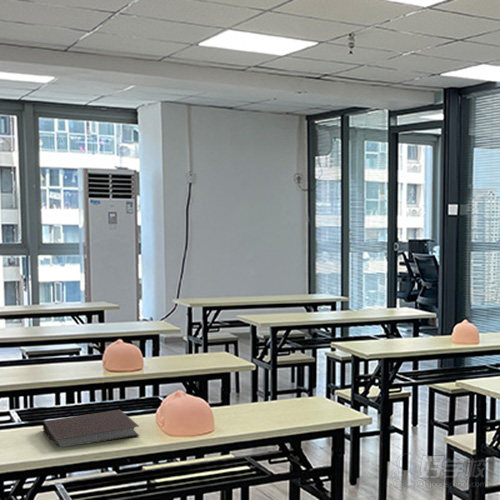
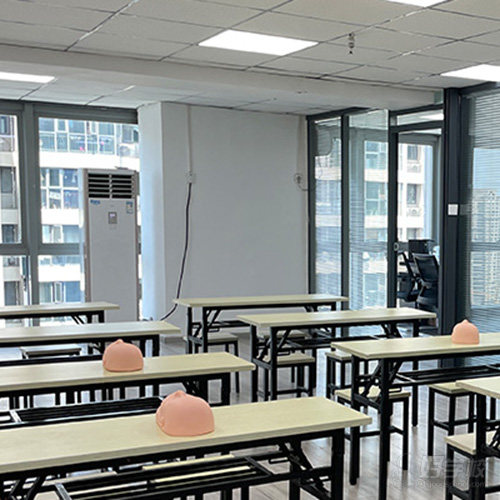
- notebook [42,409,140,448]
